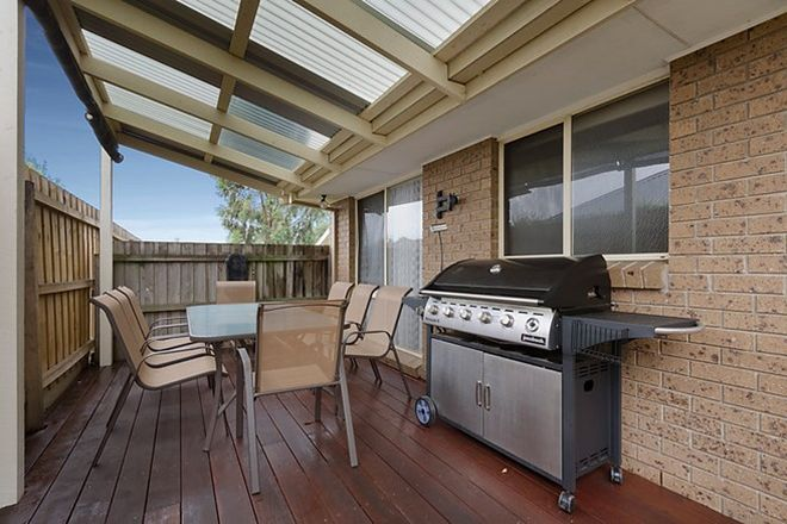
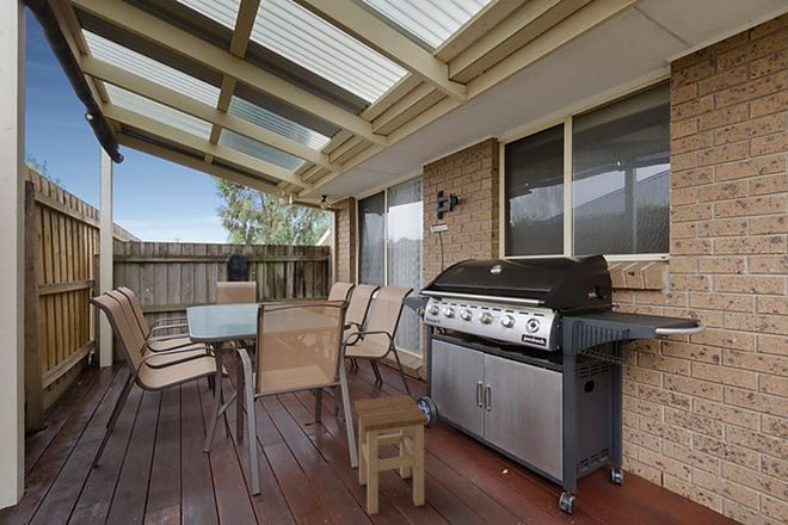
+ stool [353,394,430,515]
